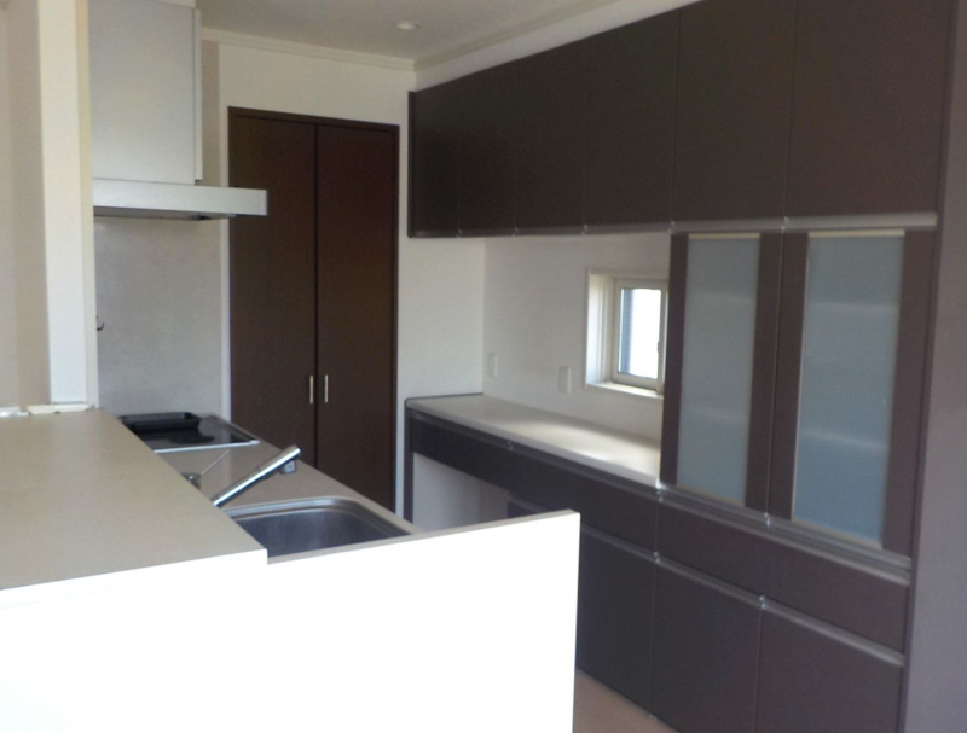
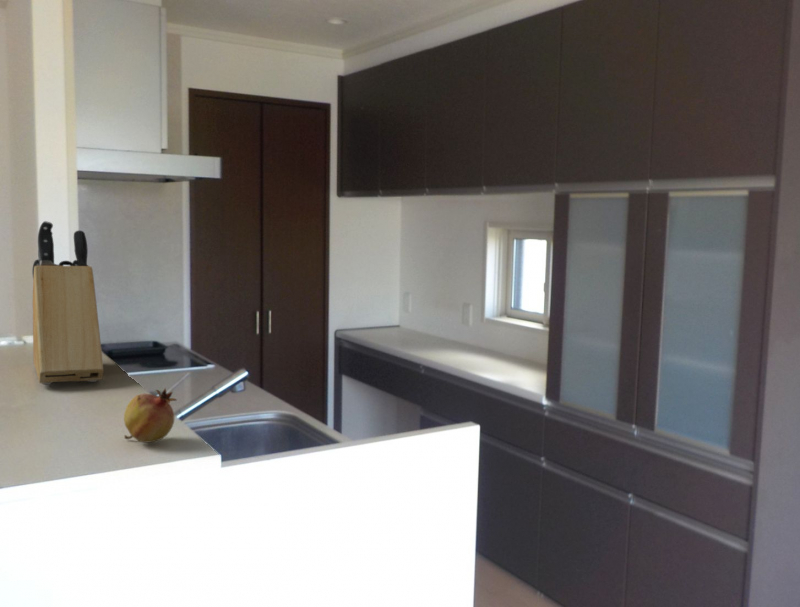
+ knife block [31,220,104,385]
+ fruit [123,387,178,443]
